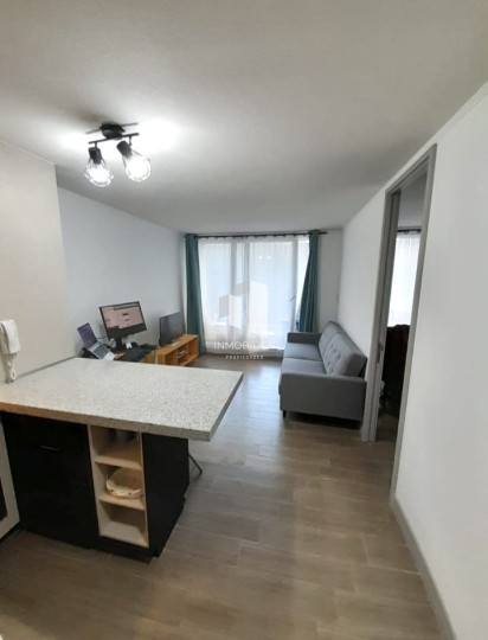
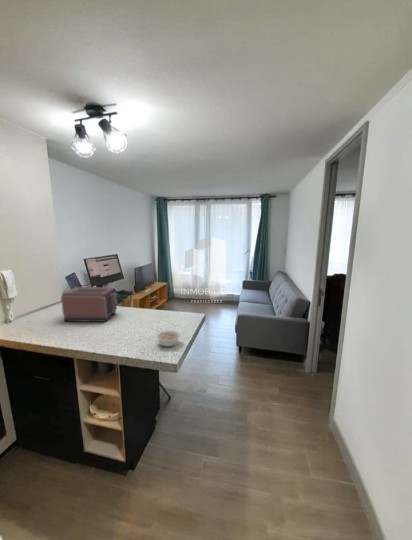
+ legume [155,327,182,348]
+ toaster [60,286,119,323]
